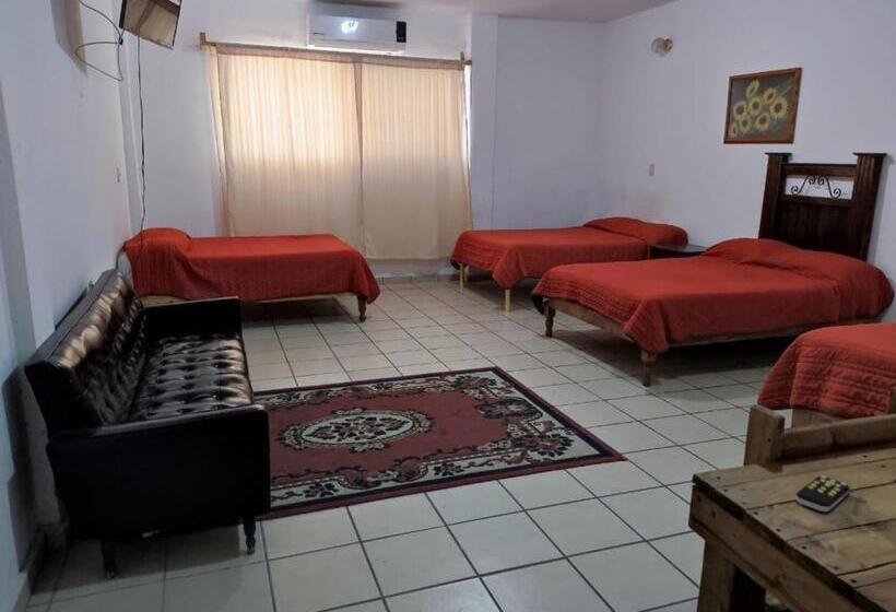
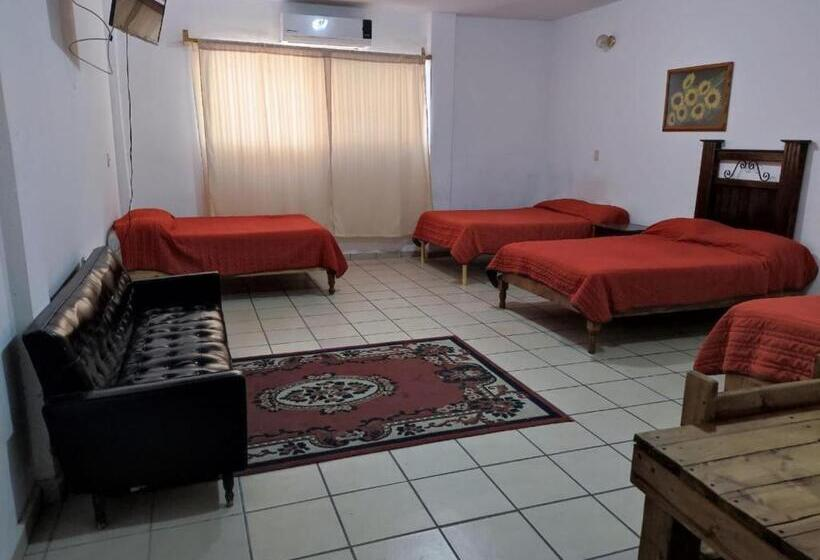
- remote control [794,474,851,513]
